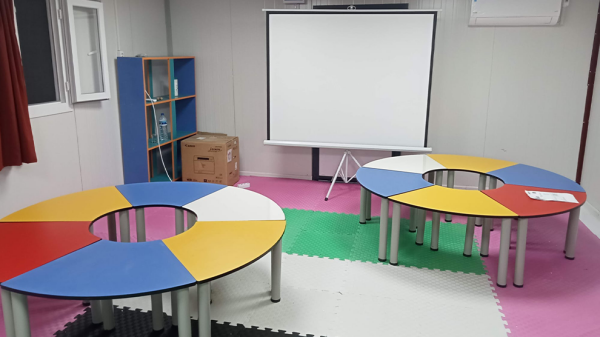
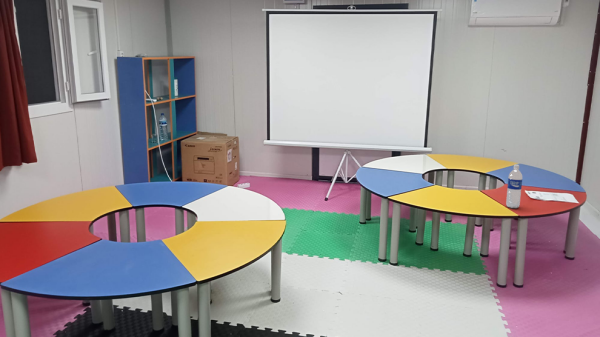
+ water bottle [505,164,523,209]
